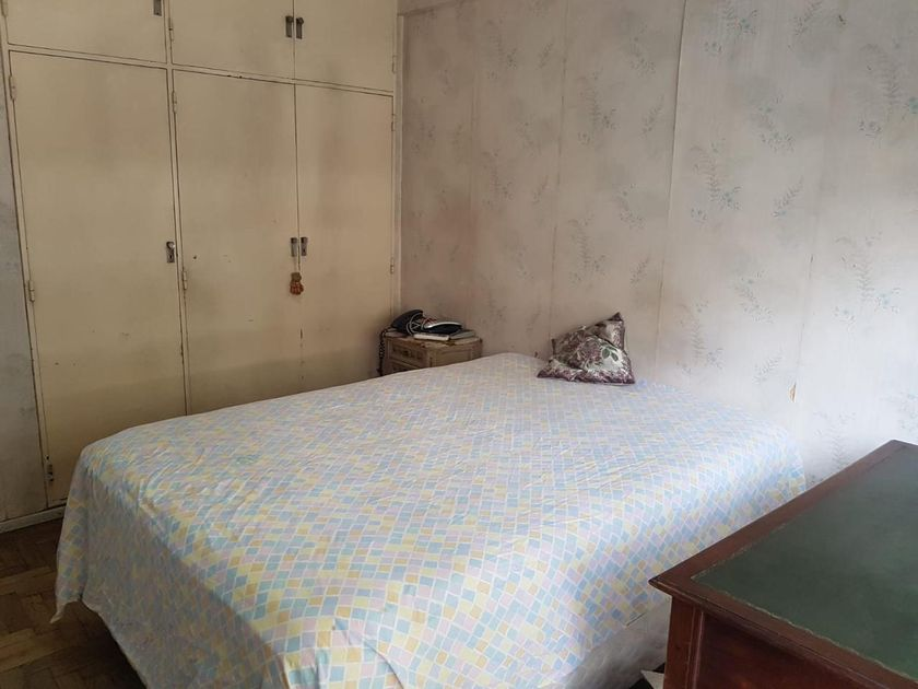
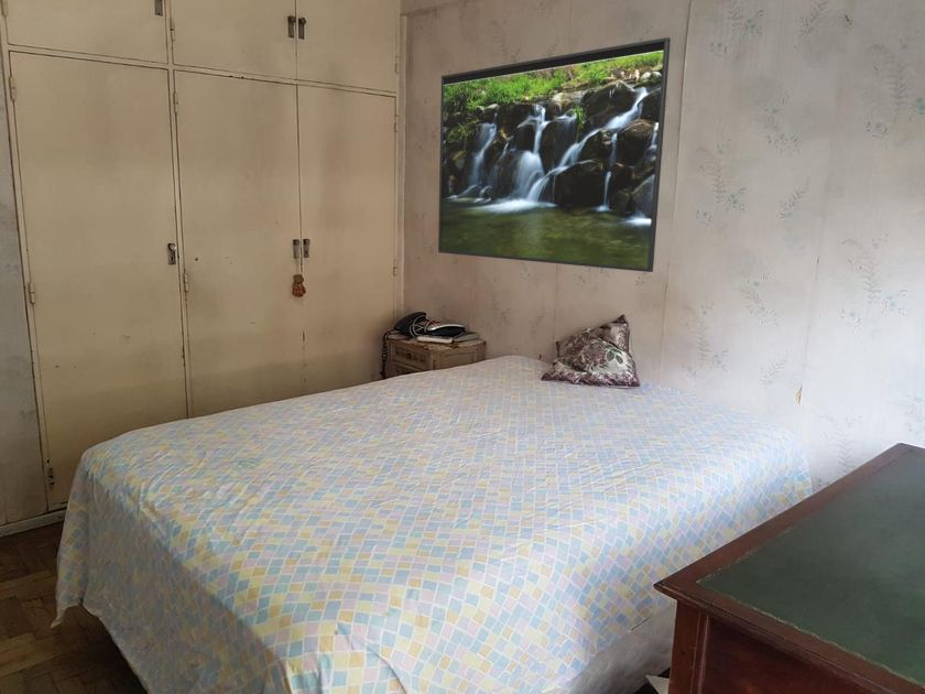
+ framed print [437,36,672,273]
